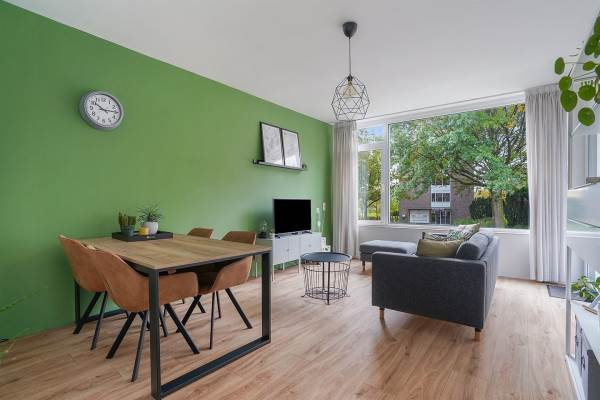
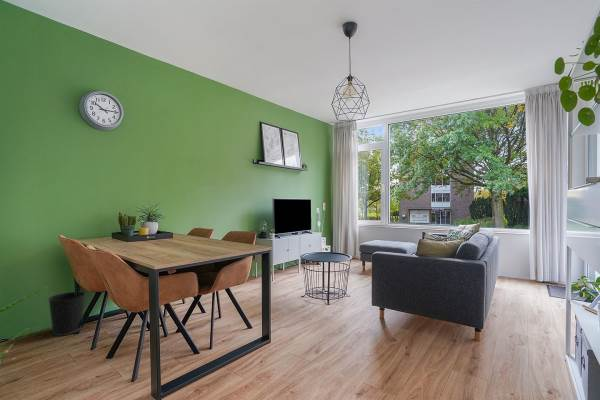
+ wastebasket [47,291,87,337]
